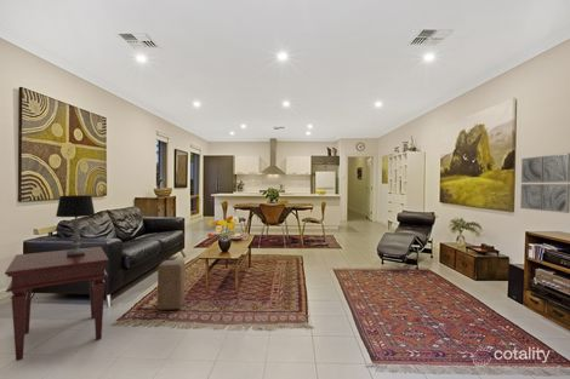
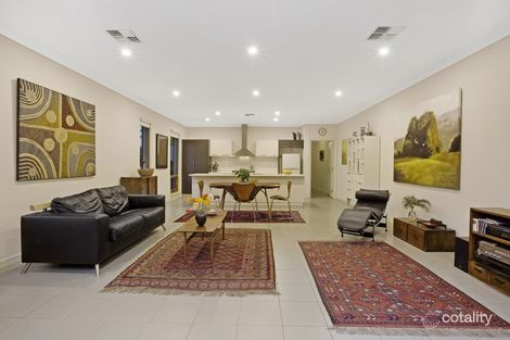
- side table [4,246,109,362]
- stool [156,259,187,311]
- wall art [519,153,570,214]
- table lamp [55,194,96,255]
